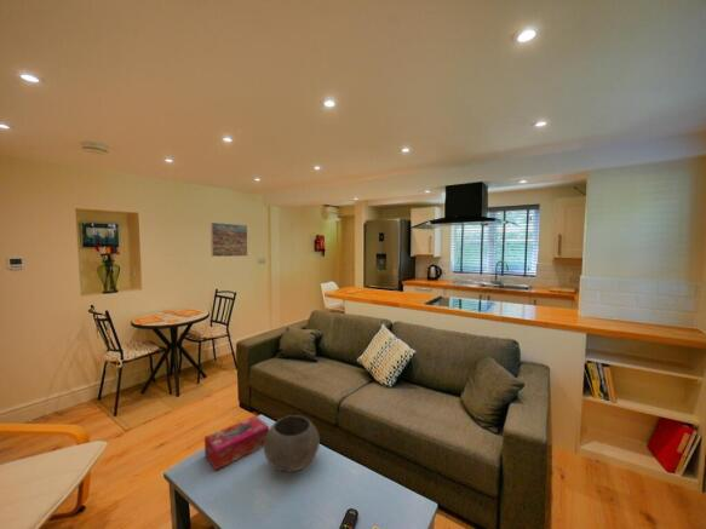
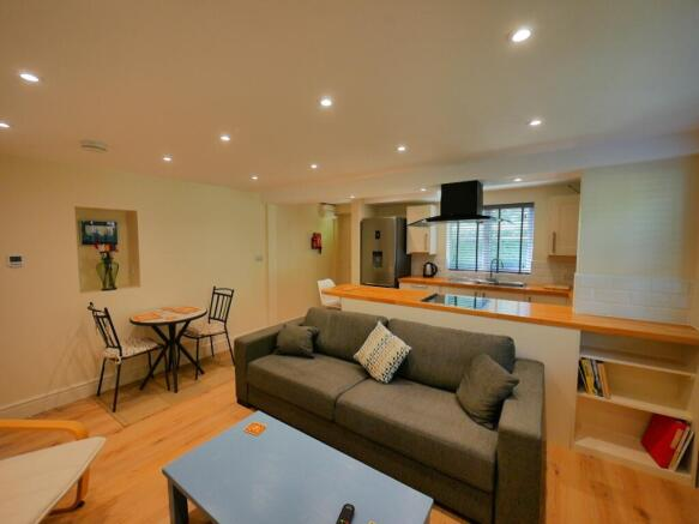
- tissue box [203,414,270,472]
- bowl [263,414,321,472]
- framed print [209,222,248,258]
